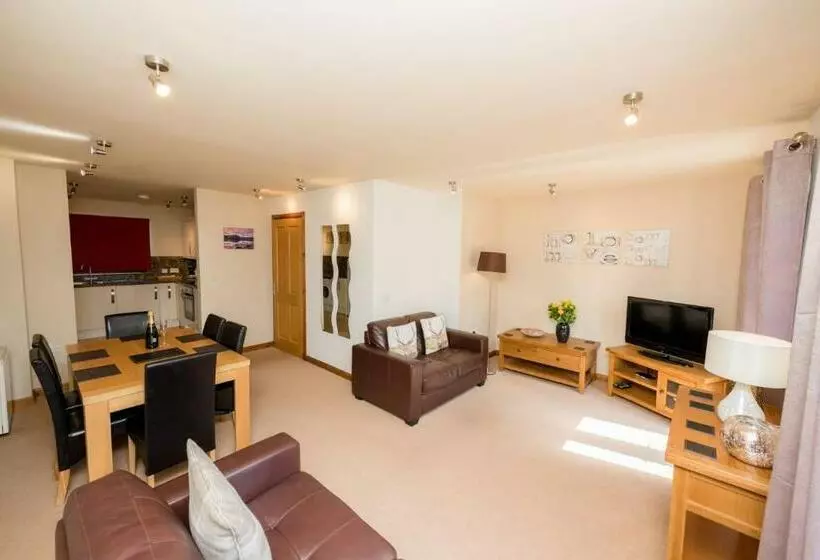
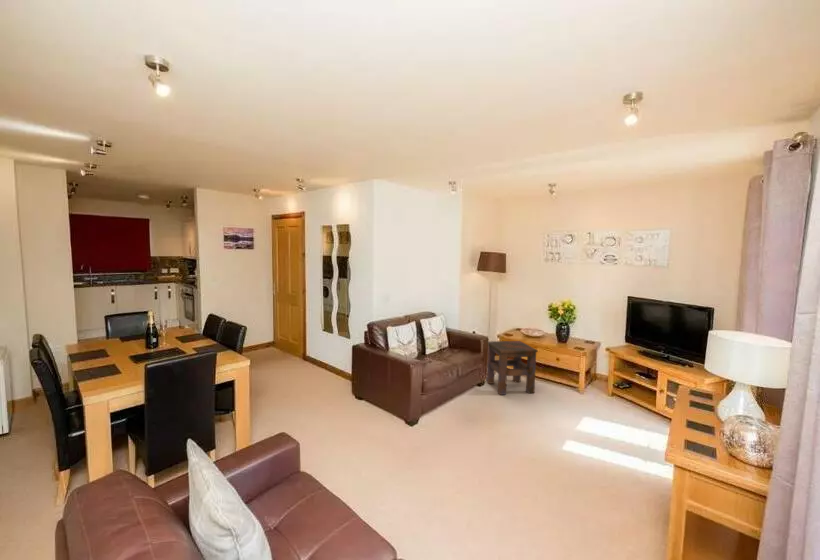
+ side table [486,340,539,396]
